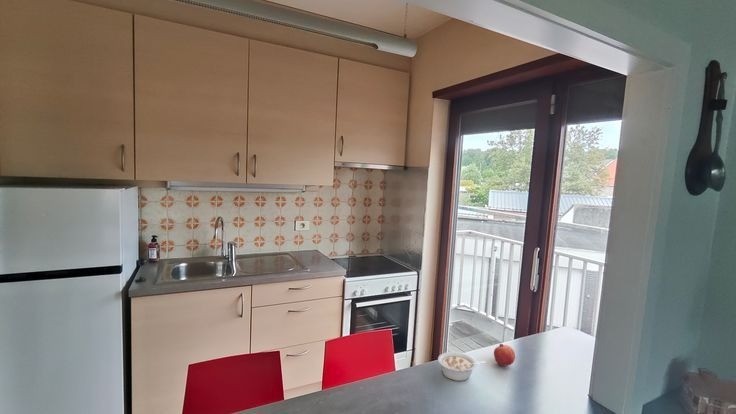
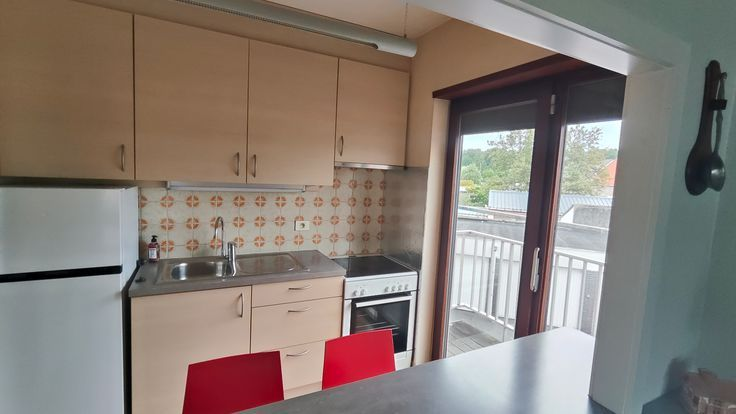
- legume [437,351,486,382]
- pomegranate [493,343,516,367]
